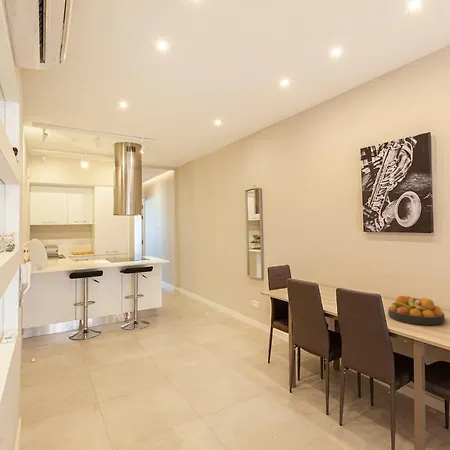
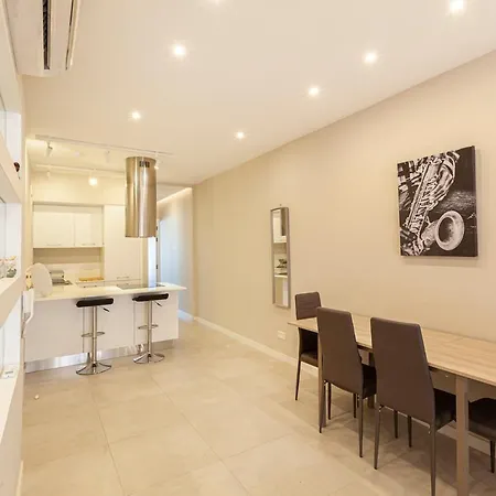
- fruit bowl [387,295,446,326]
